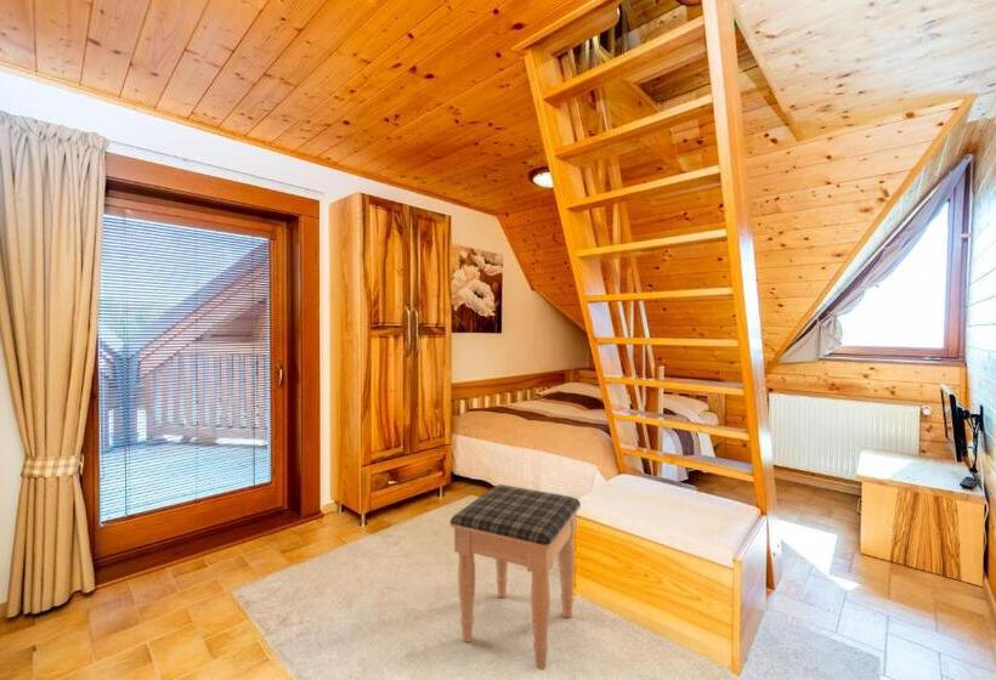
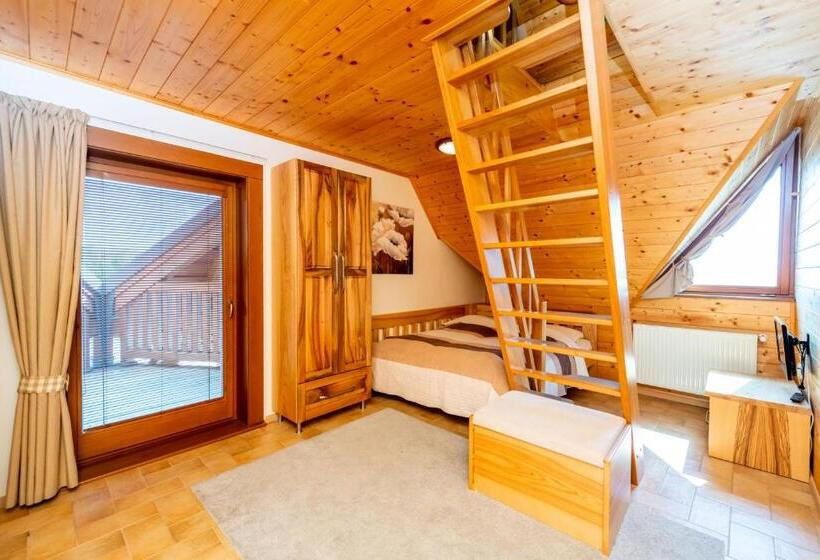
- footstool [448,483,582,670]
